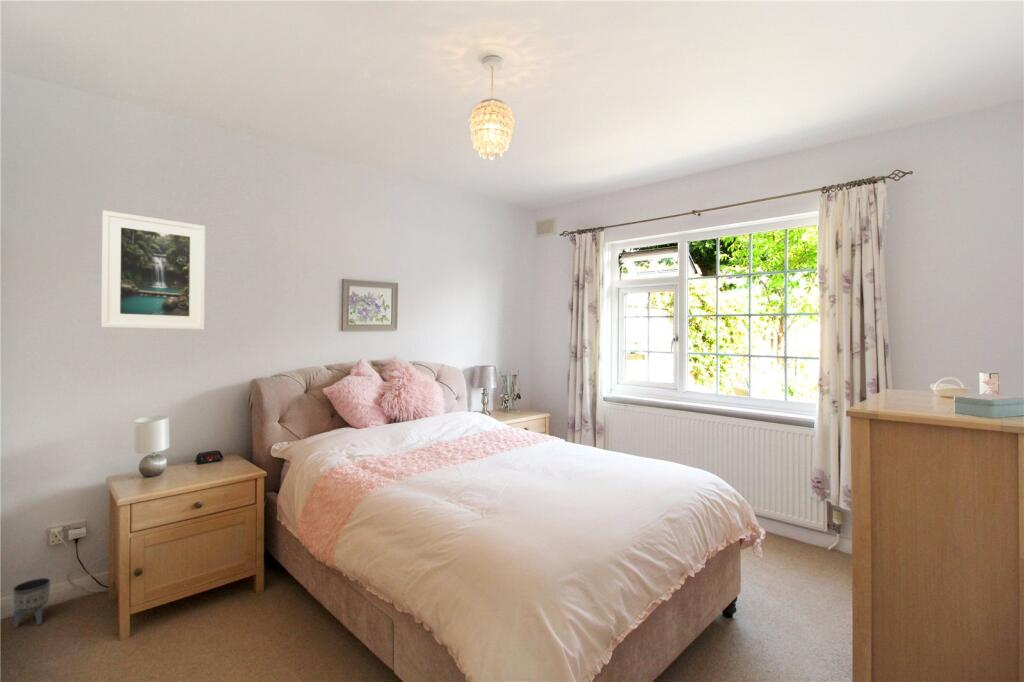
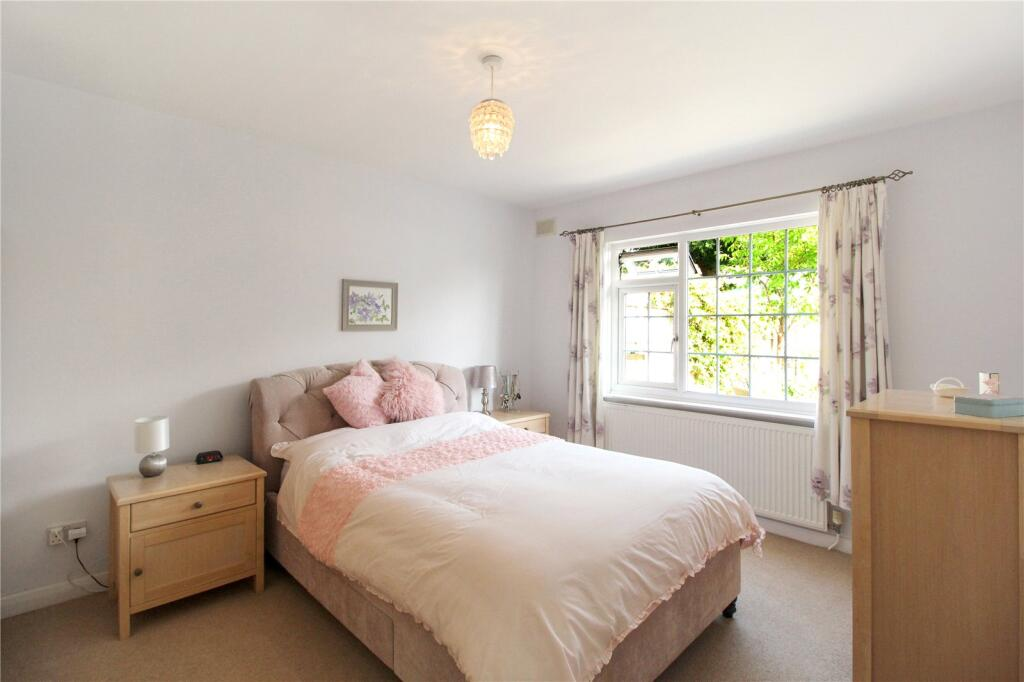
- planter [11,577,52,629]
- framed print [100,210,206,331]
